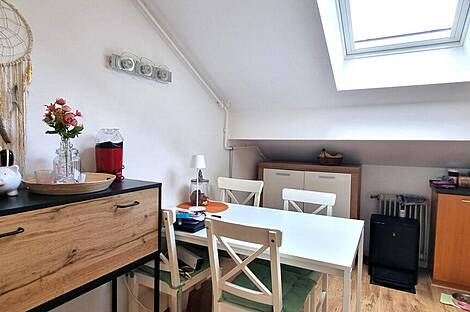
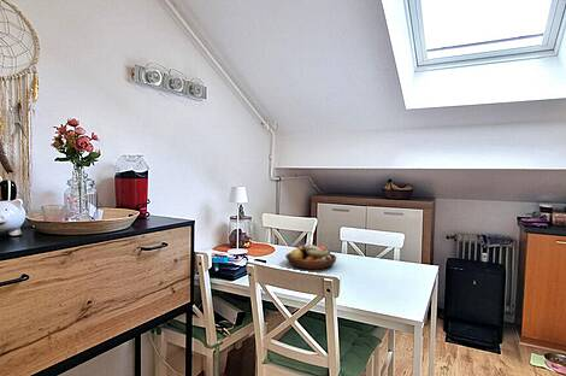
+ fruit bowl [284,243,337,270]
